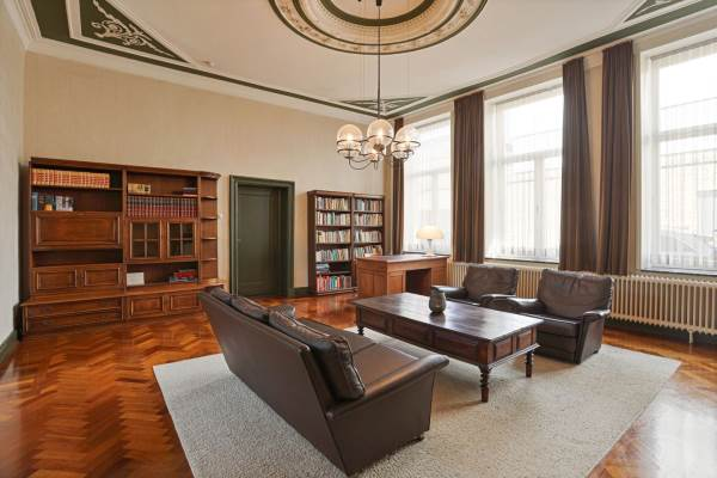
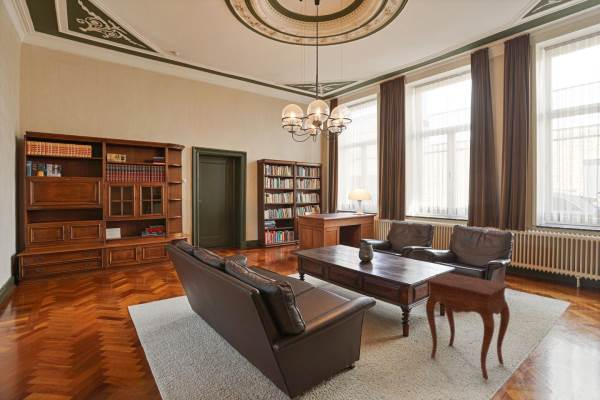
+ side table [425,272,511,381]
